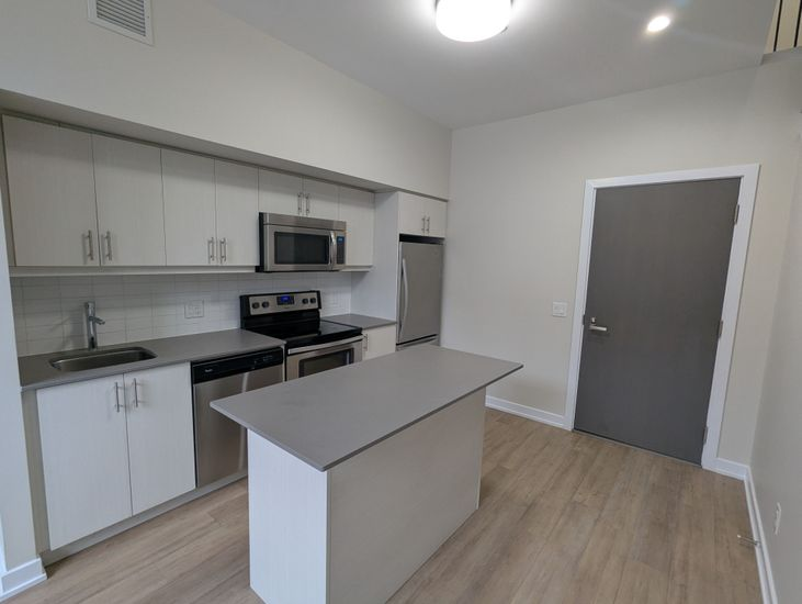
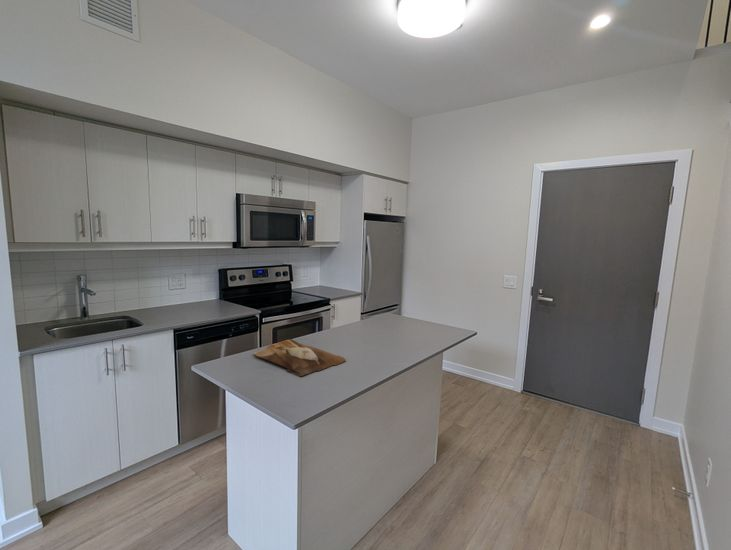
+ cutting board [253,338,347,377]
